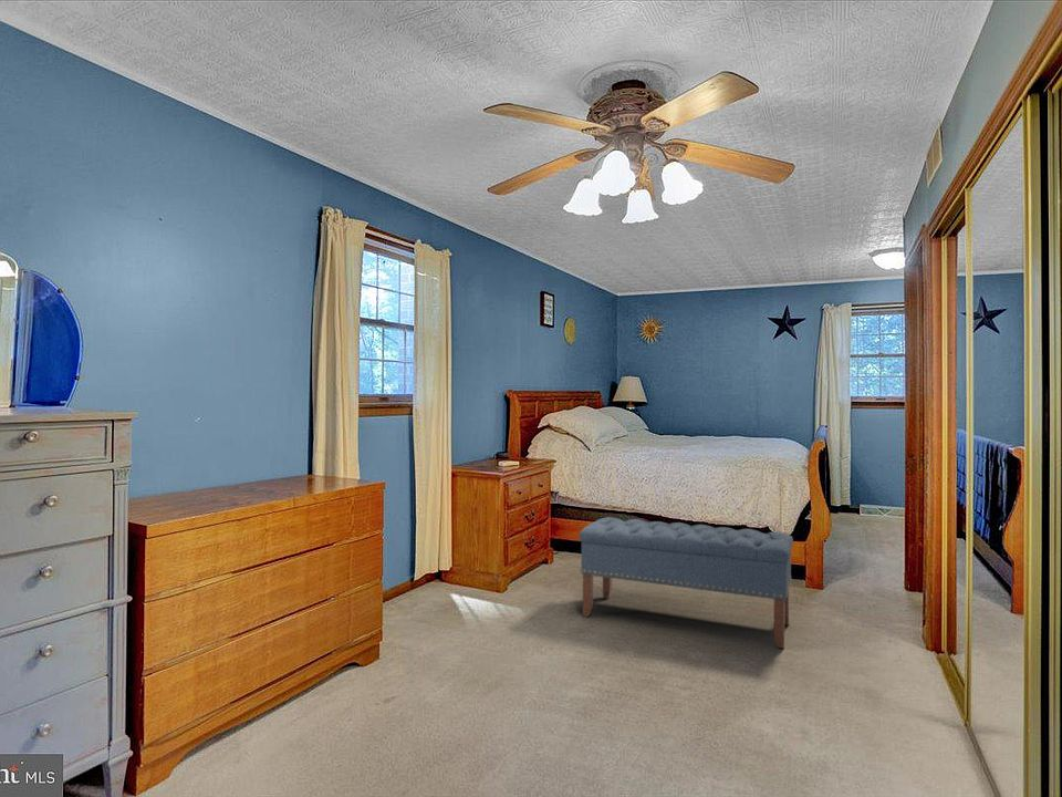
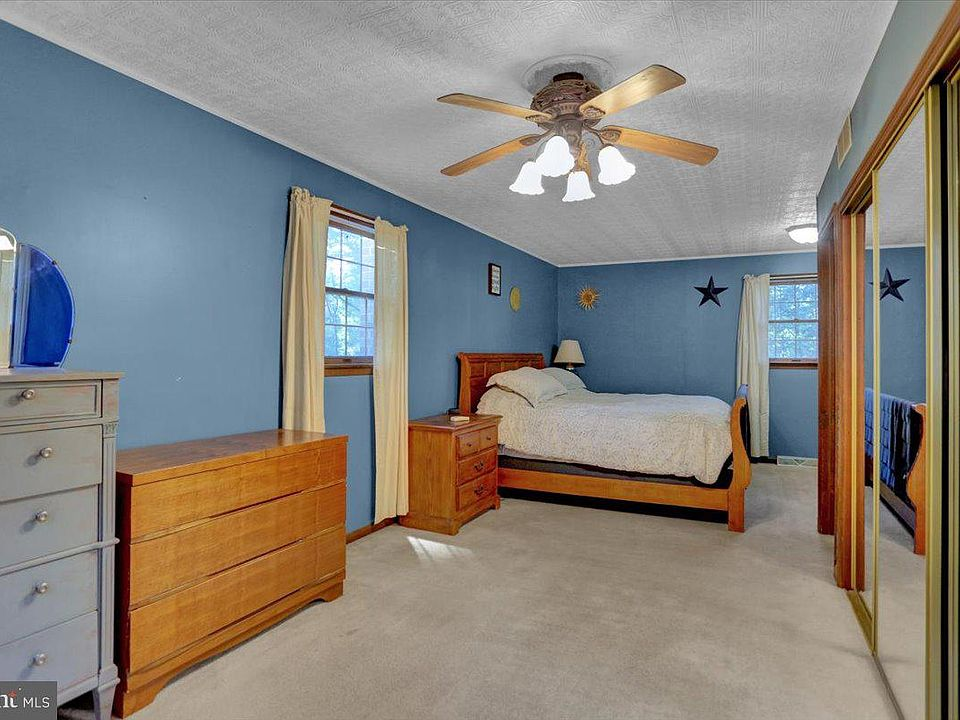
- bench [579,516,794,650]
